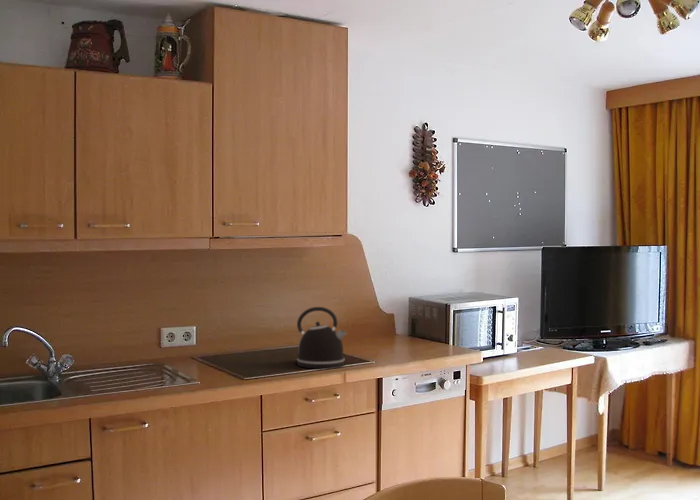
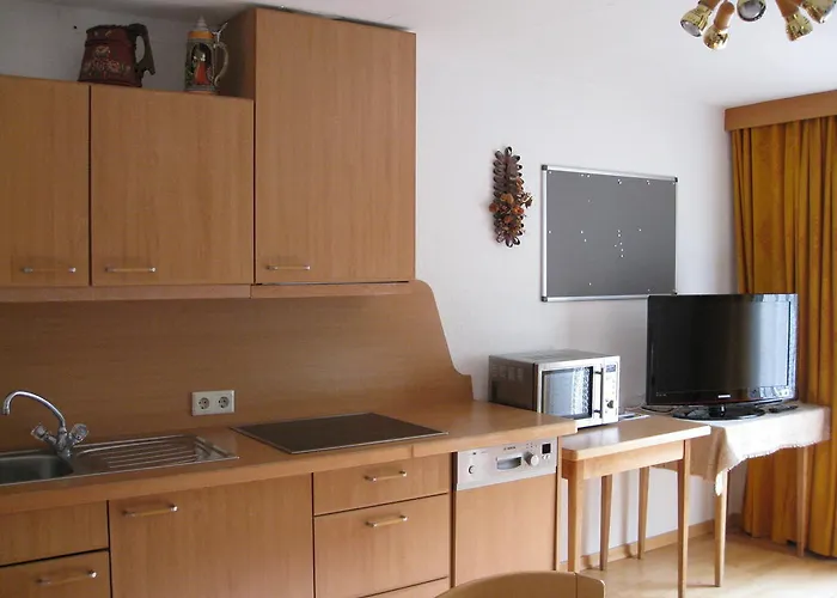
- kettle [294,306,348,369]
